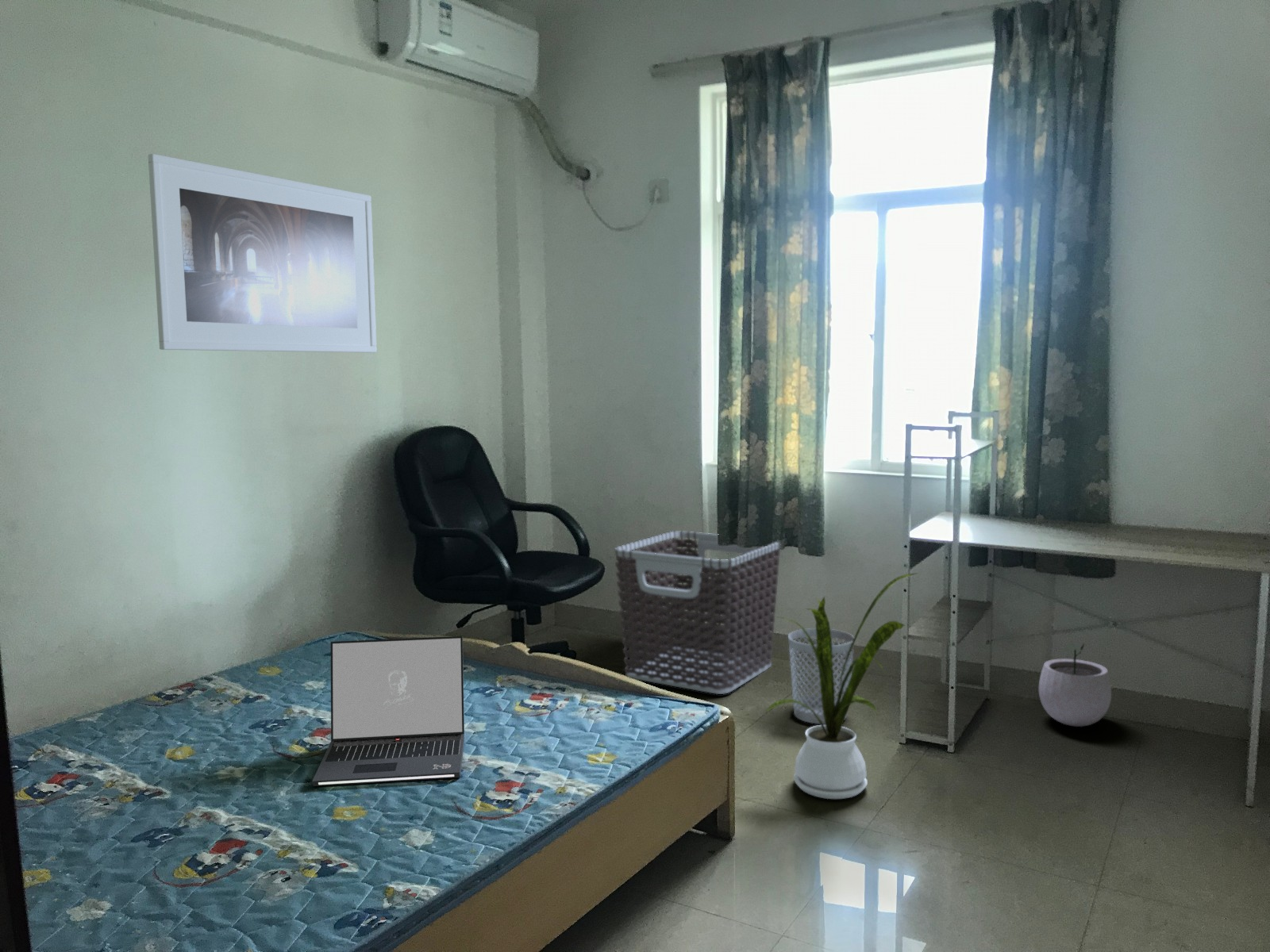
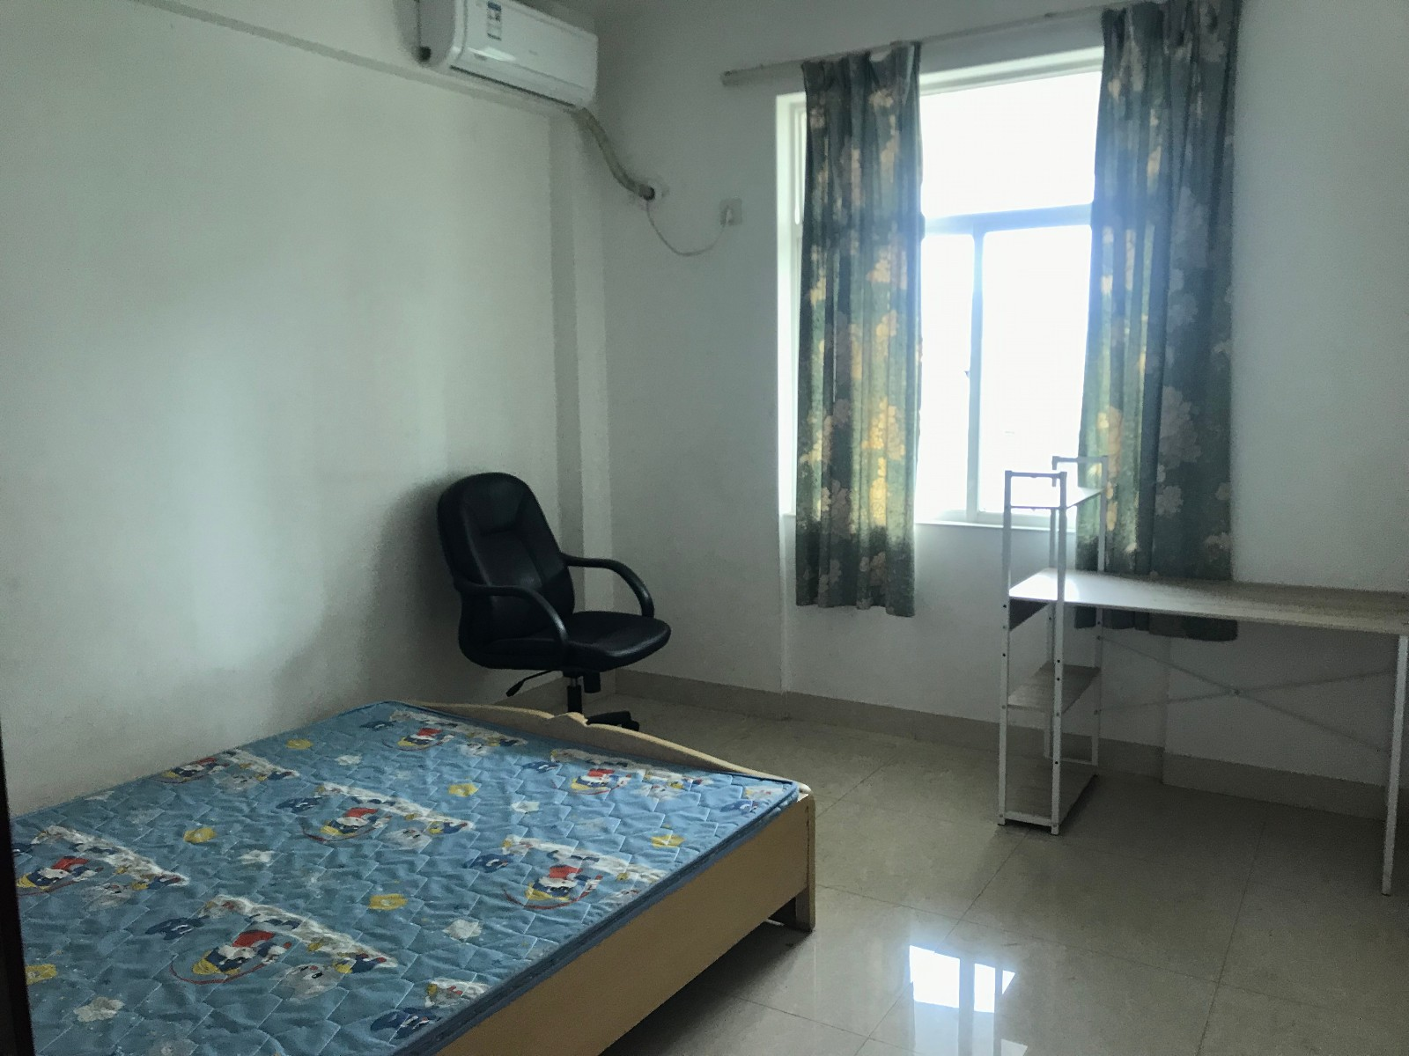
- clothes hamper [614,530,781,695]
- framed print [148,153,378,353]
- laptop [311,635,465,787]
- house plant [763,572,920,800]
- plant pot [1038,642,1112,727]
- wastebasket [787,628,855,725]
